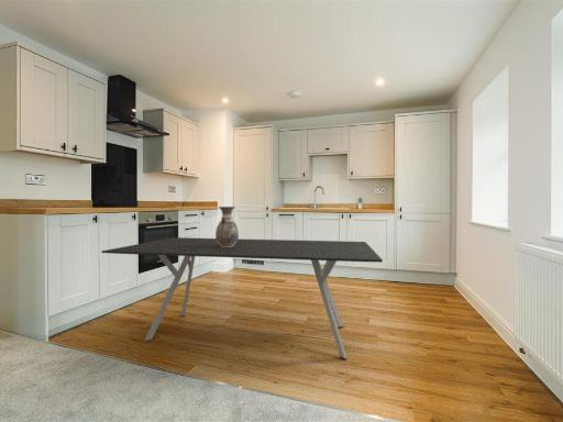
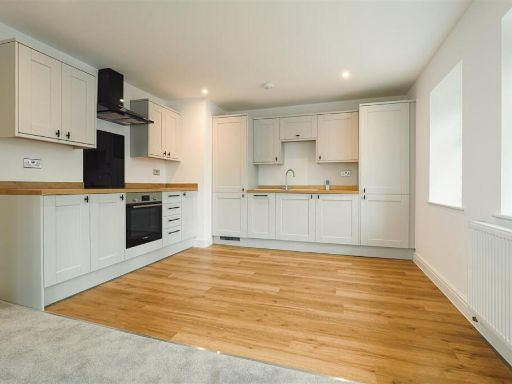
- vase [214,206,240,247]
- dining table [100,236,384,360]
